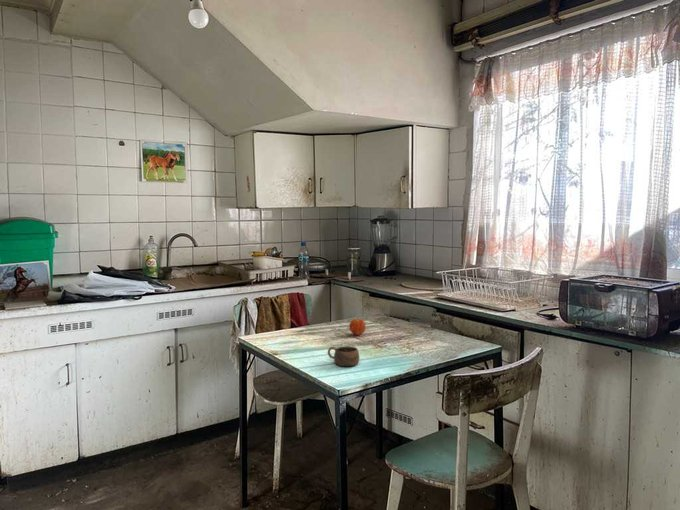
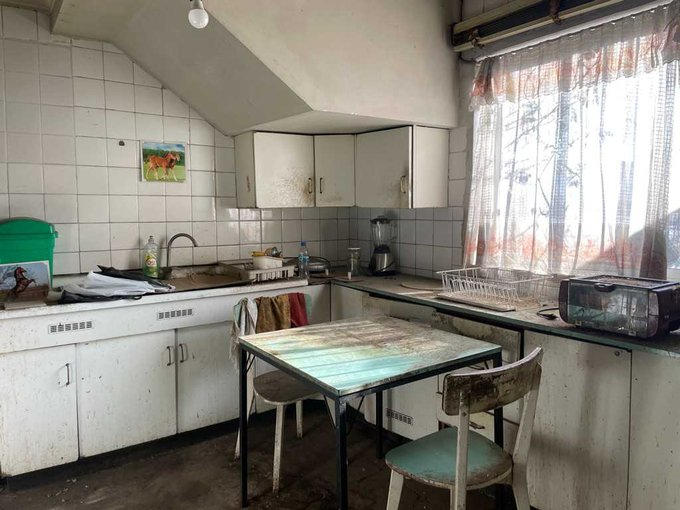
- cup [327,346,360,367]
- fruit [349,317,366,336]
